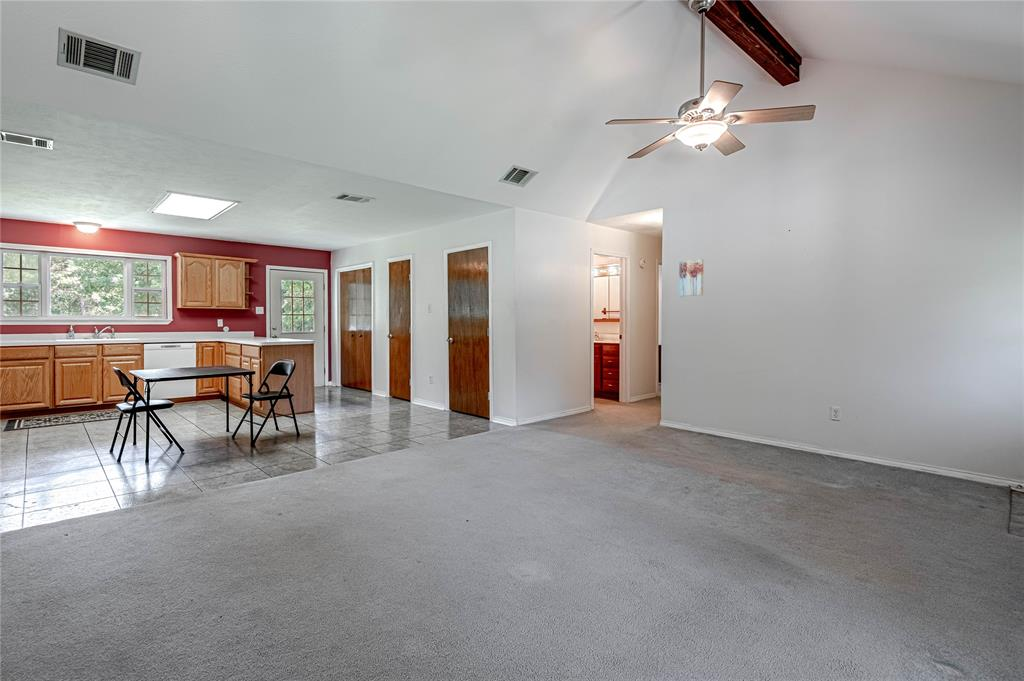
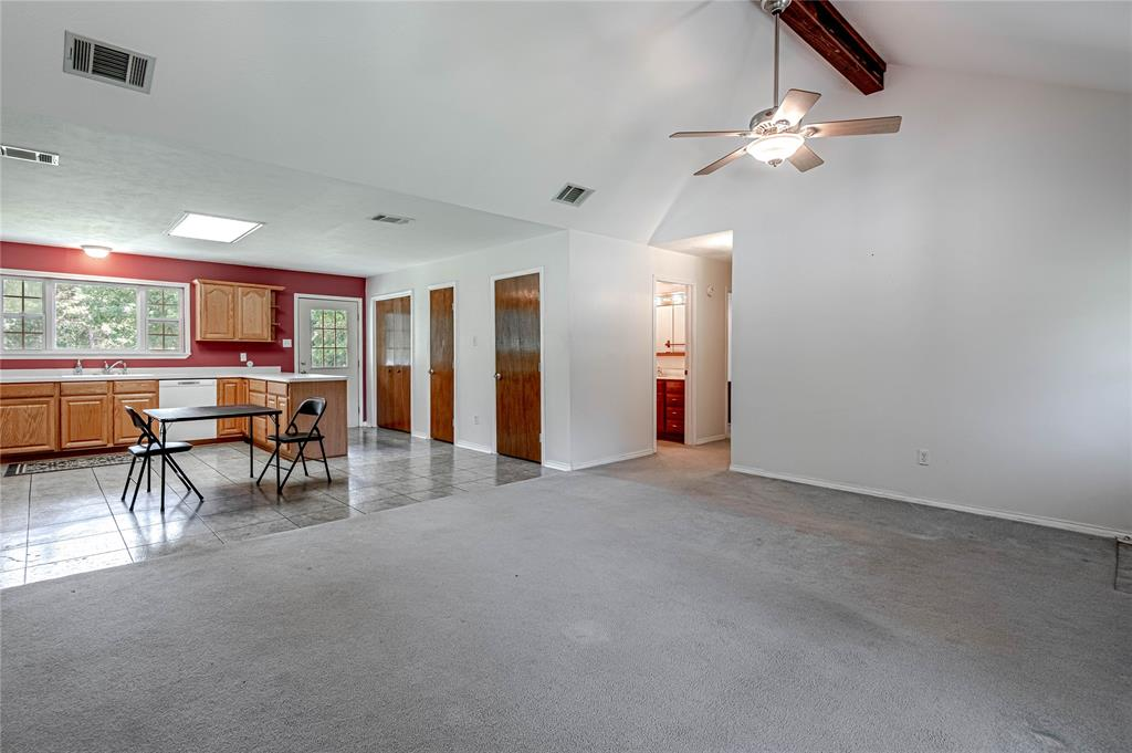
- wall art [678,258,704,297]
